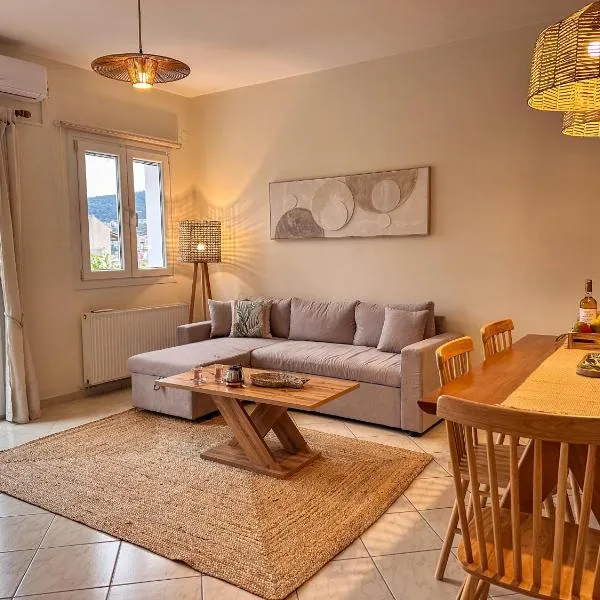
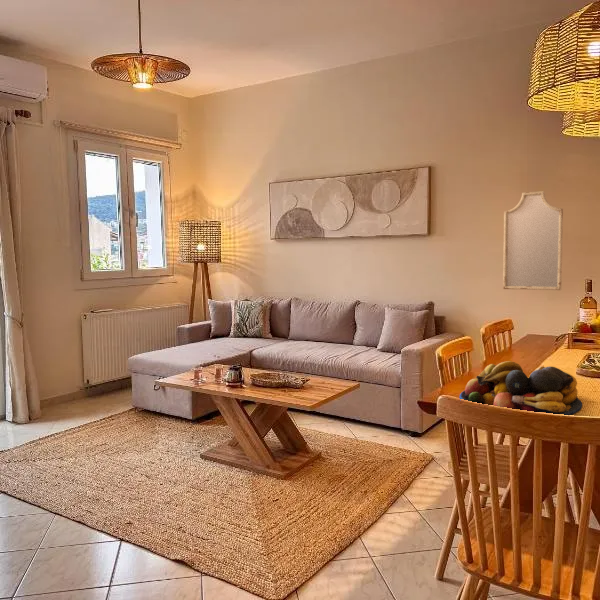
+ home mirror [502,190,564,291]
+ fruit bowl [458,360,583,416]
